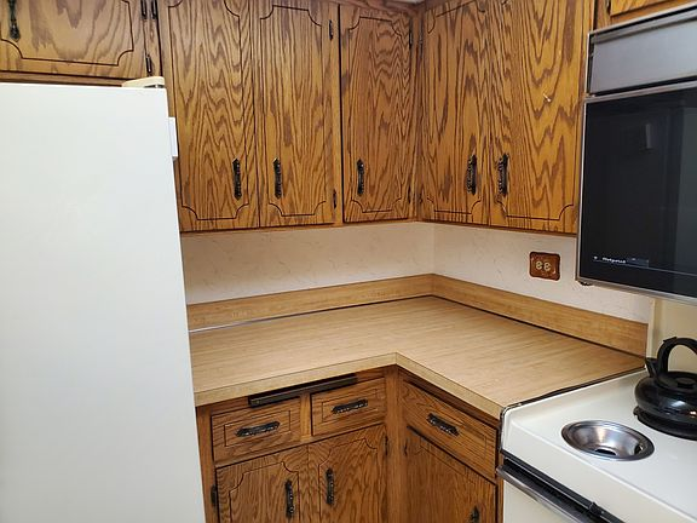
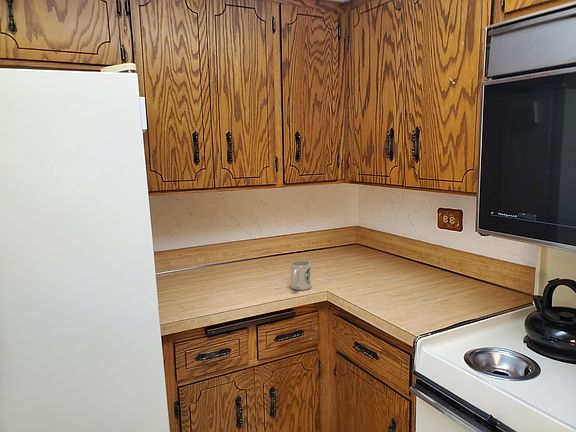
+ mug [289,260,312,291]
